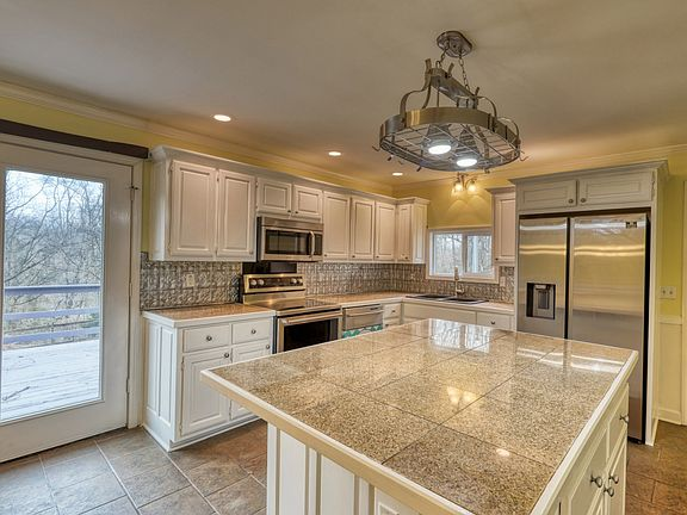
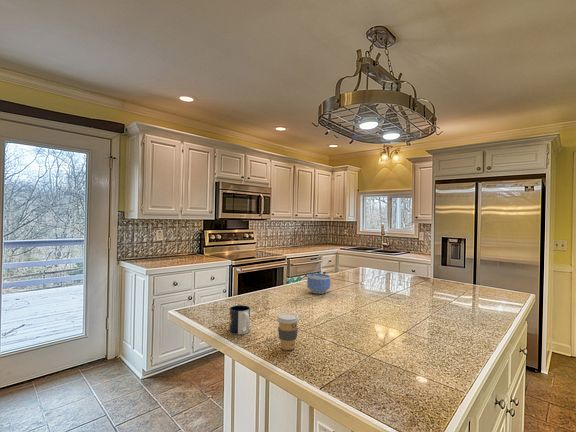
+ bowl [306,273,331,295]
+ coffee cup [276,312,300,351]
+ mug [228,304,251,335]
